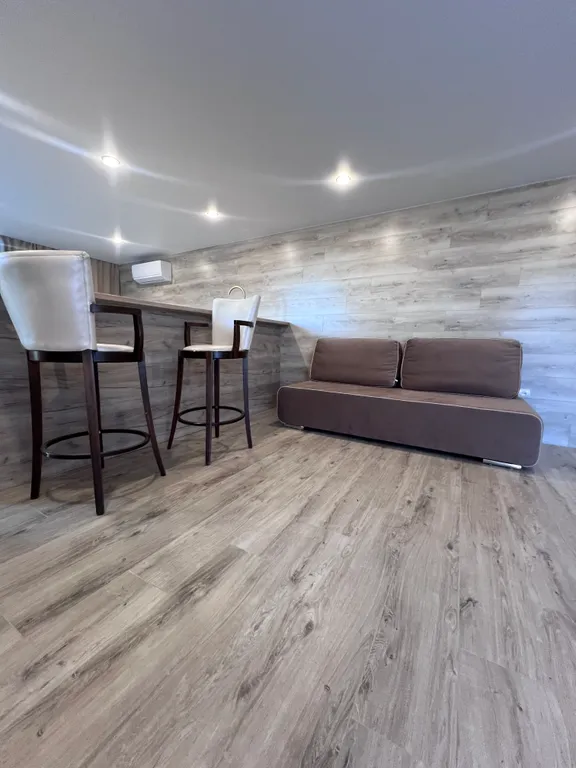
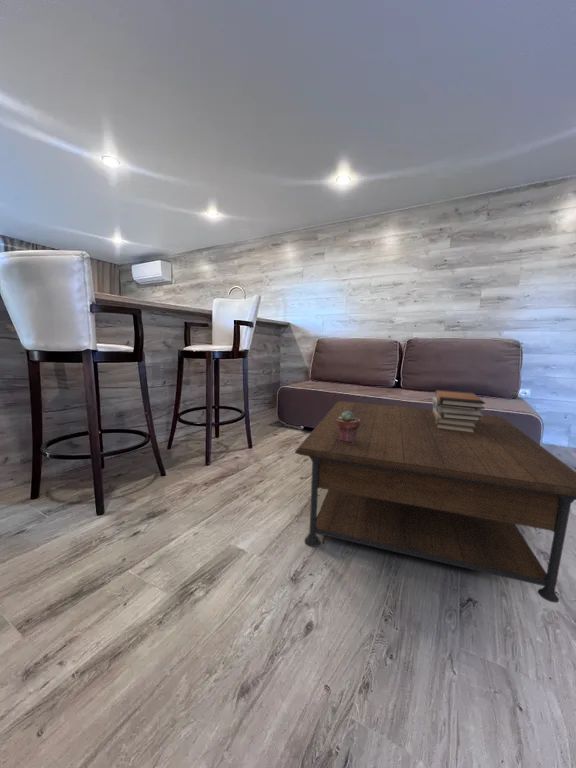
+ coffee table [294,400,576,604]
+ book stack [431,389,486,433]
+ potted succulent [337,411,360,443]
